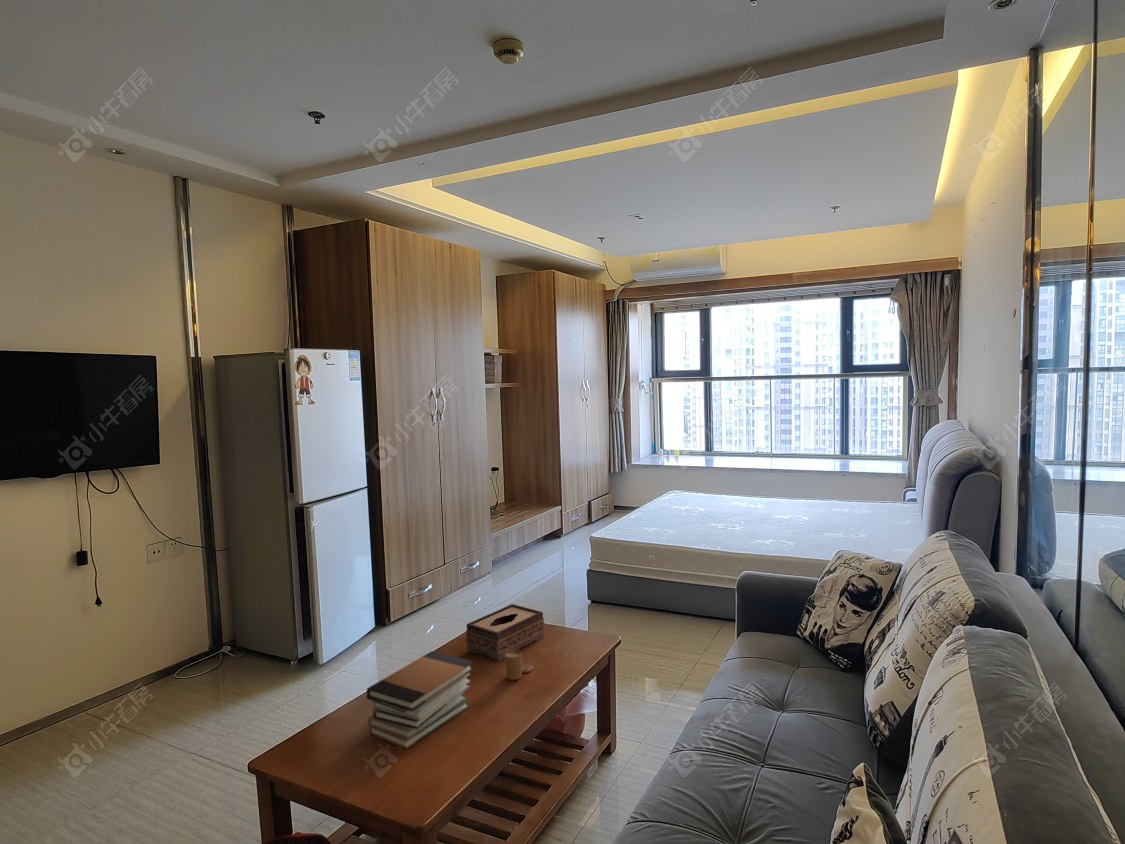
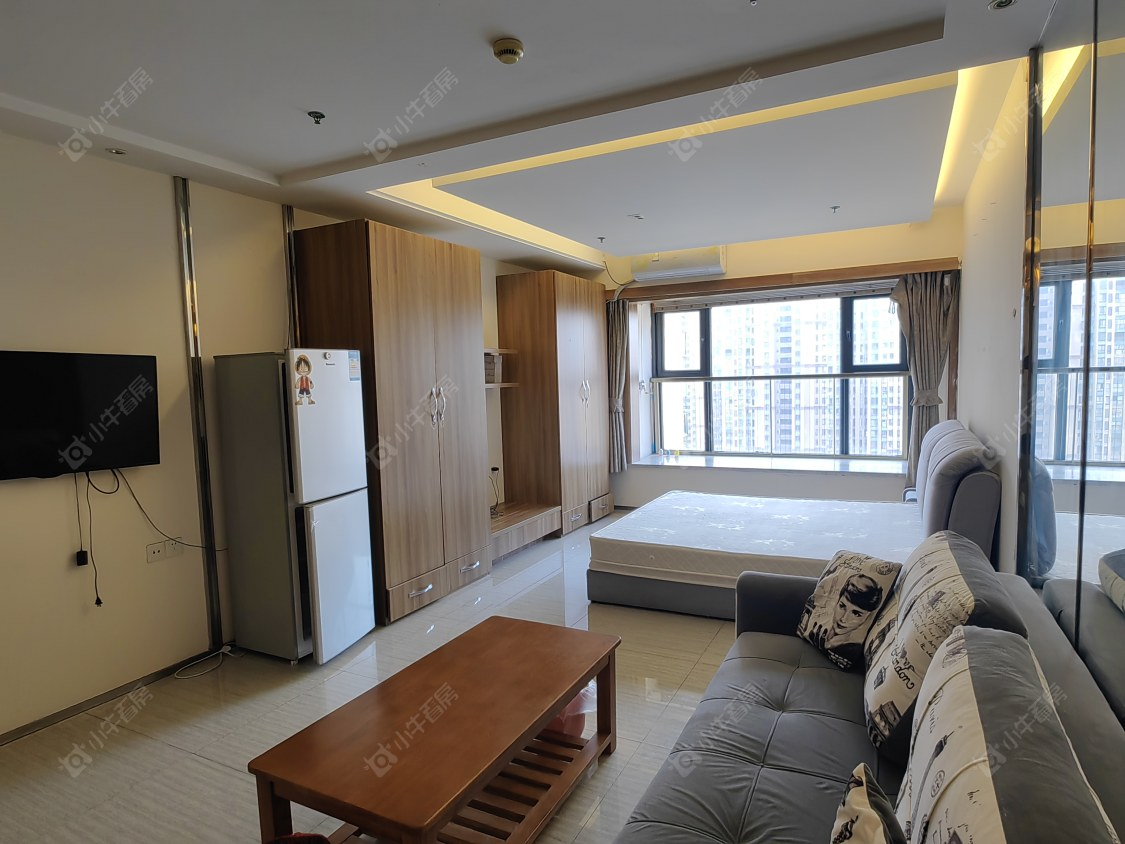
- tissue box [465,603,545,662]
- candle [504,650,534,681]
- book stack [365,650,475,750]
